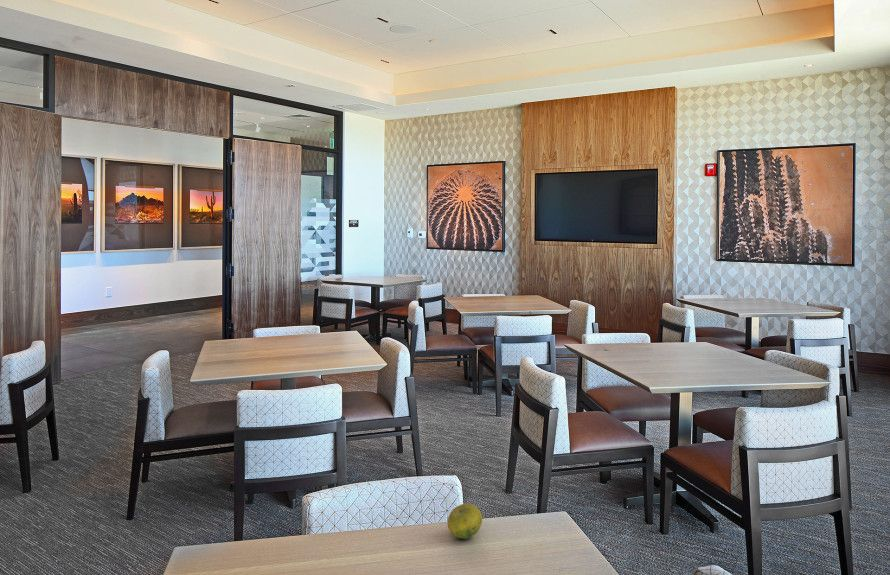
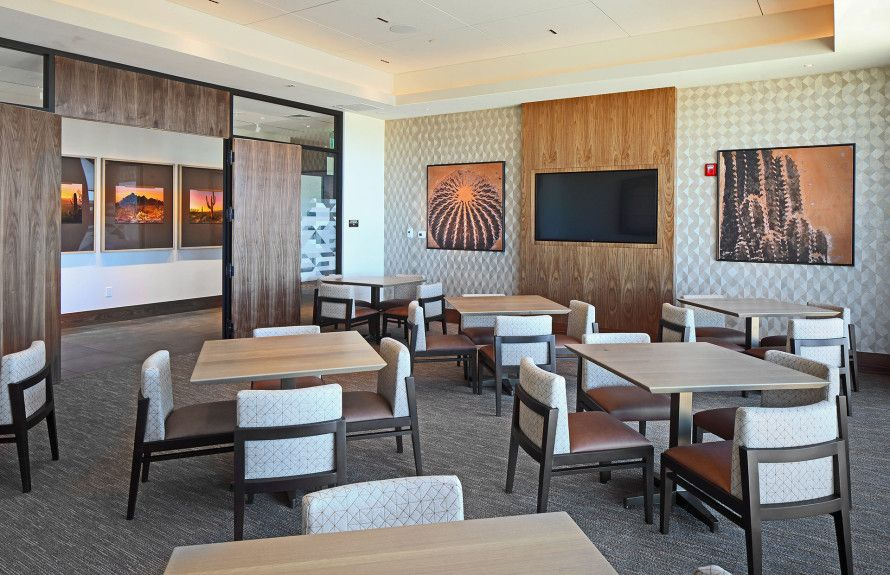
- fruit [447,502,483,540]
